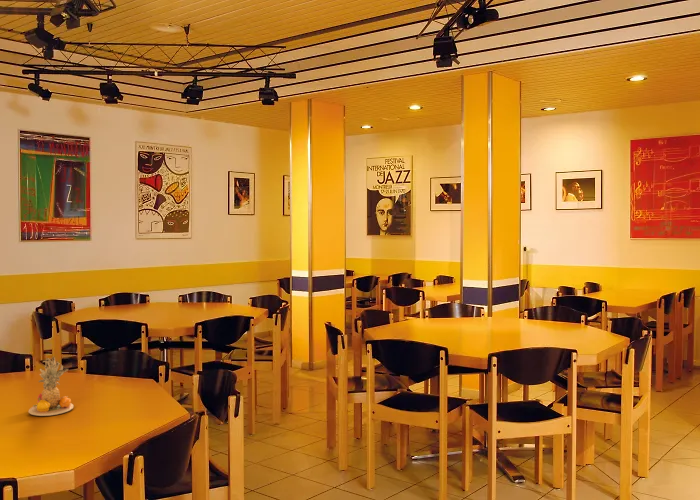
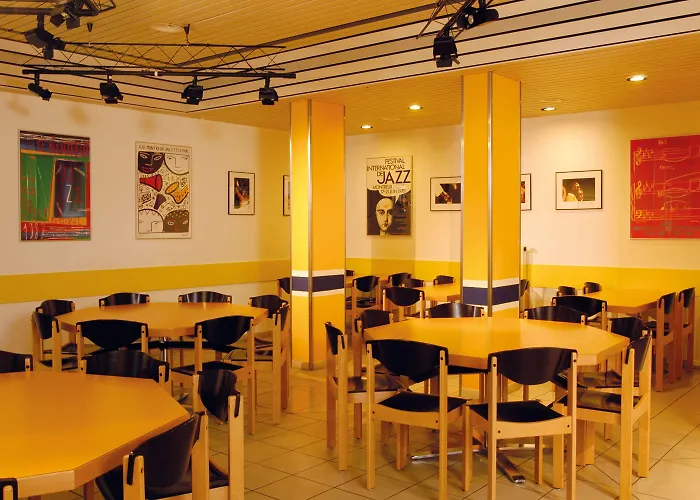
- succulent plant [27,356,75,417]
